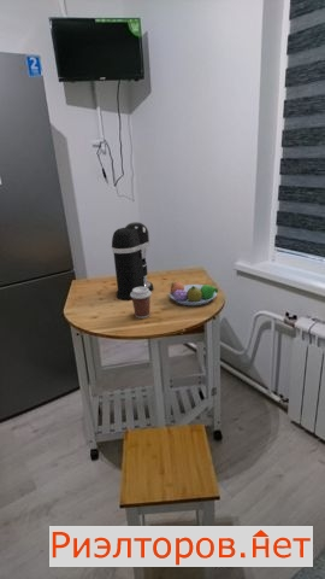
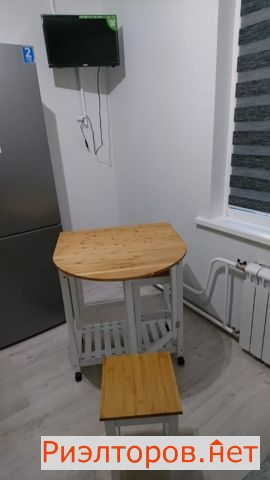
- coffee maker [111,221,154,302]
- coffee cup [130,287,153,320]
- fruit bowl [169,281,219,306]
